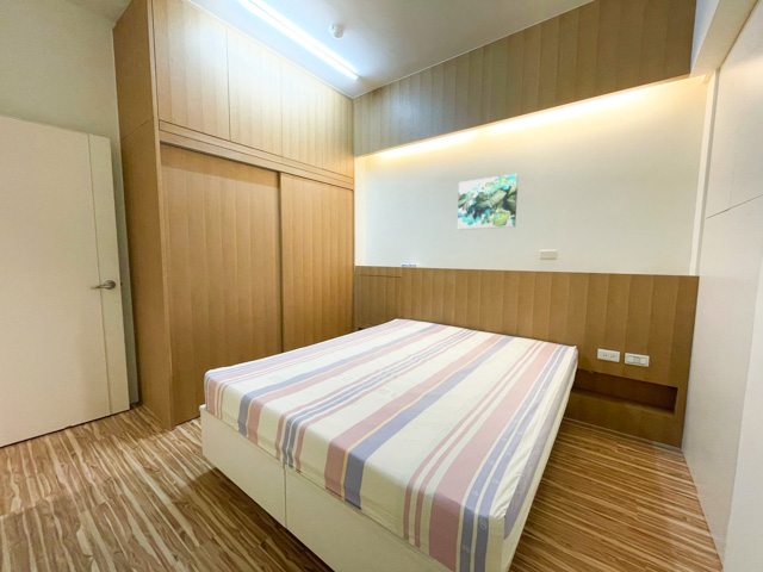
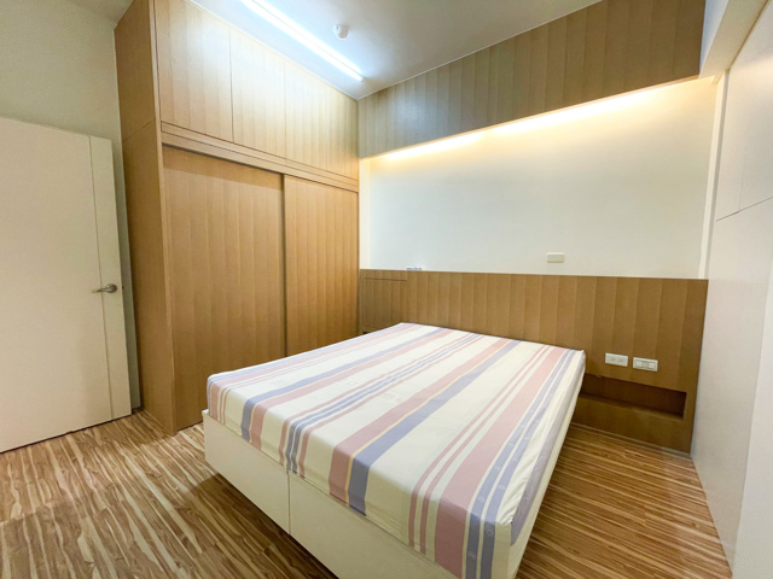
- wall art [457,173,519,231]
